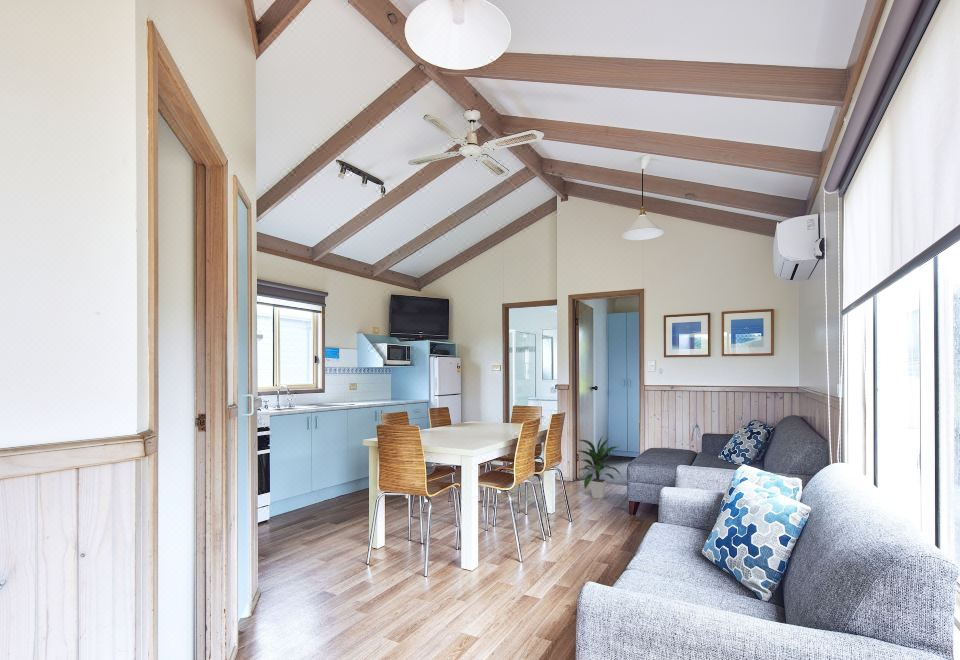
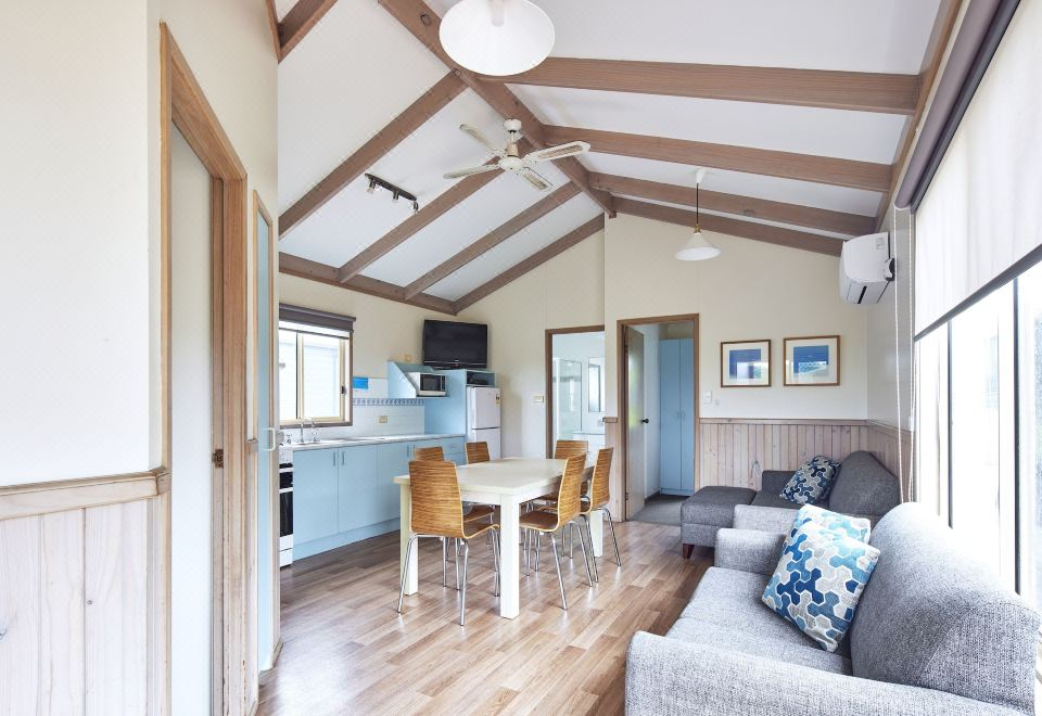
- indoor plant [573,435,623,500]
